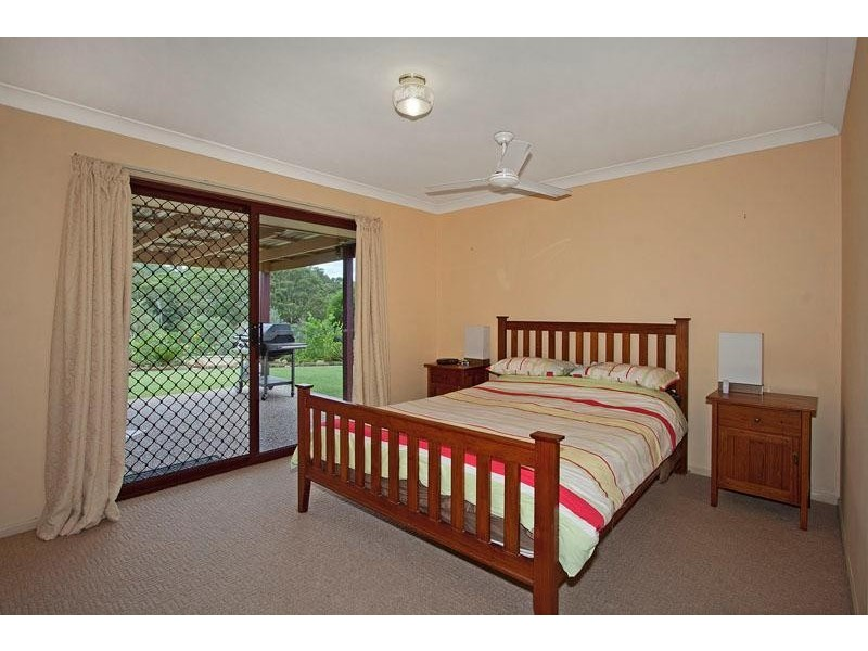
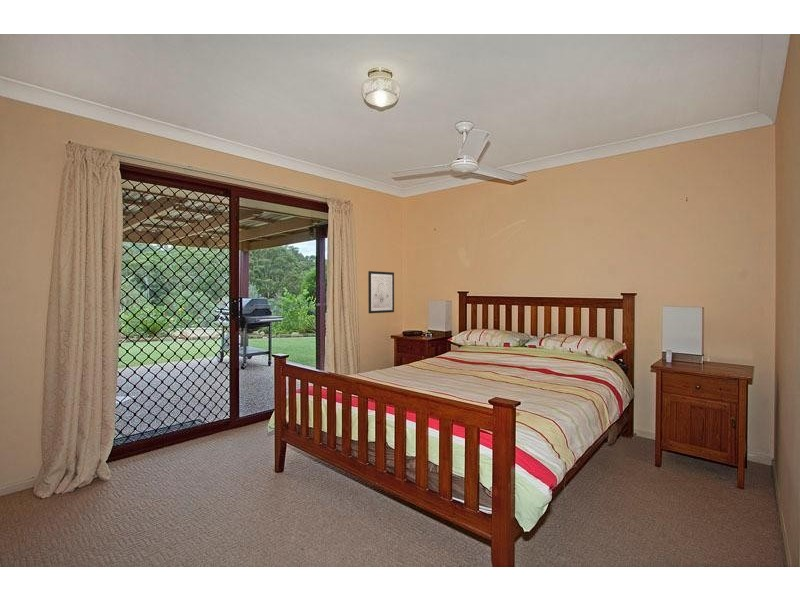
+ wall art [367,270,395,314]
